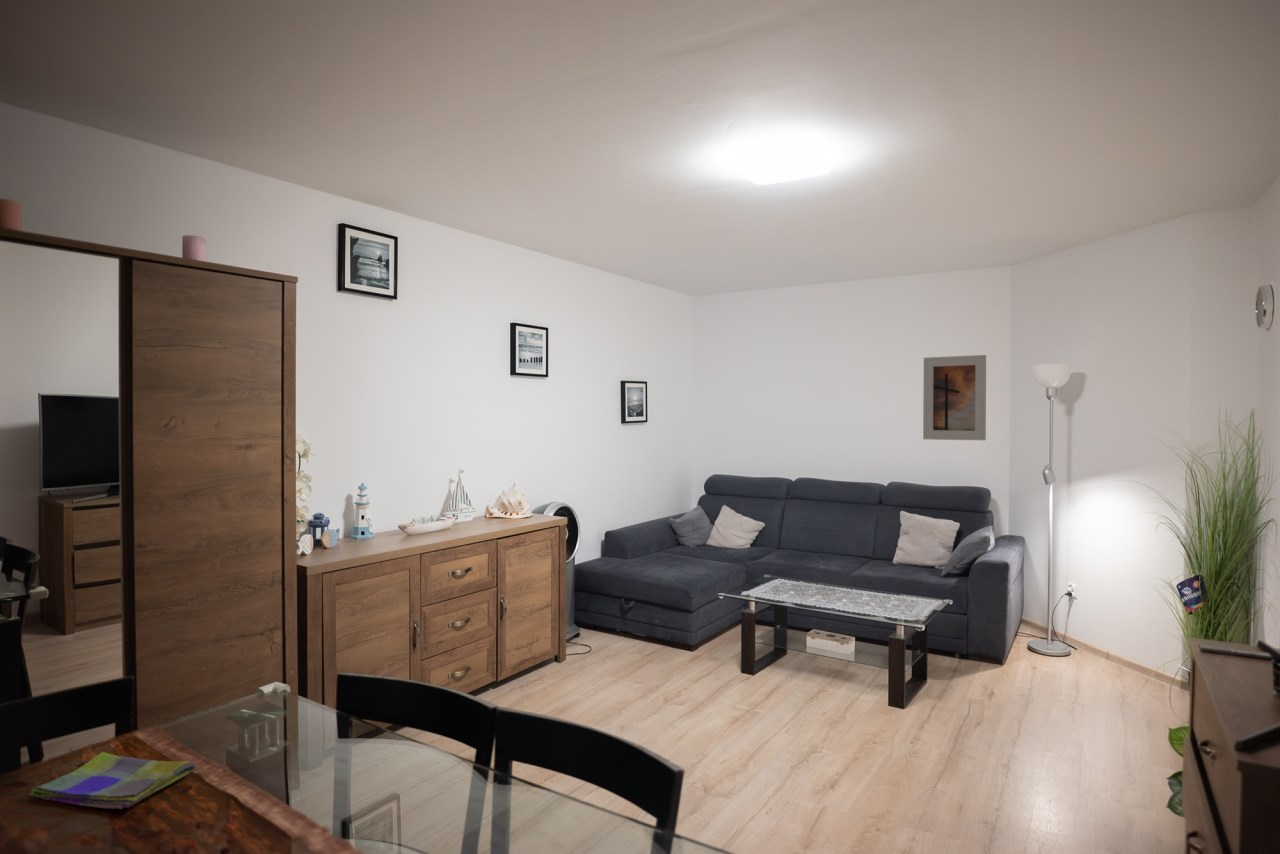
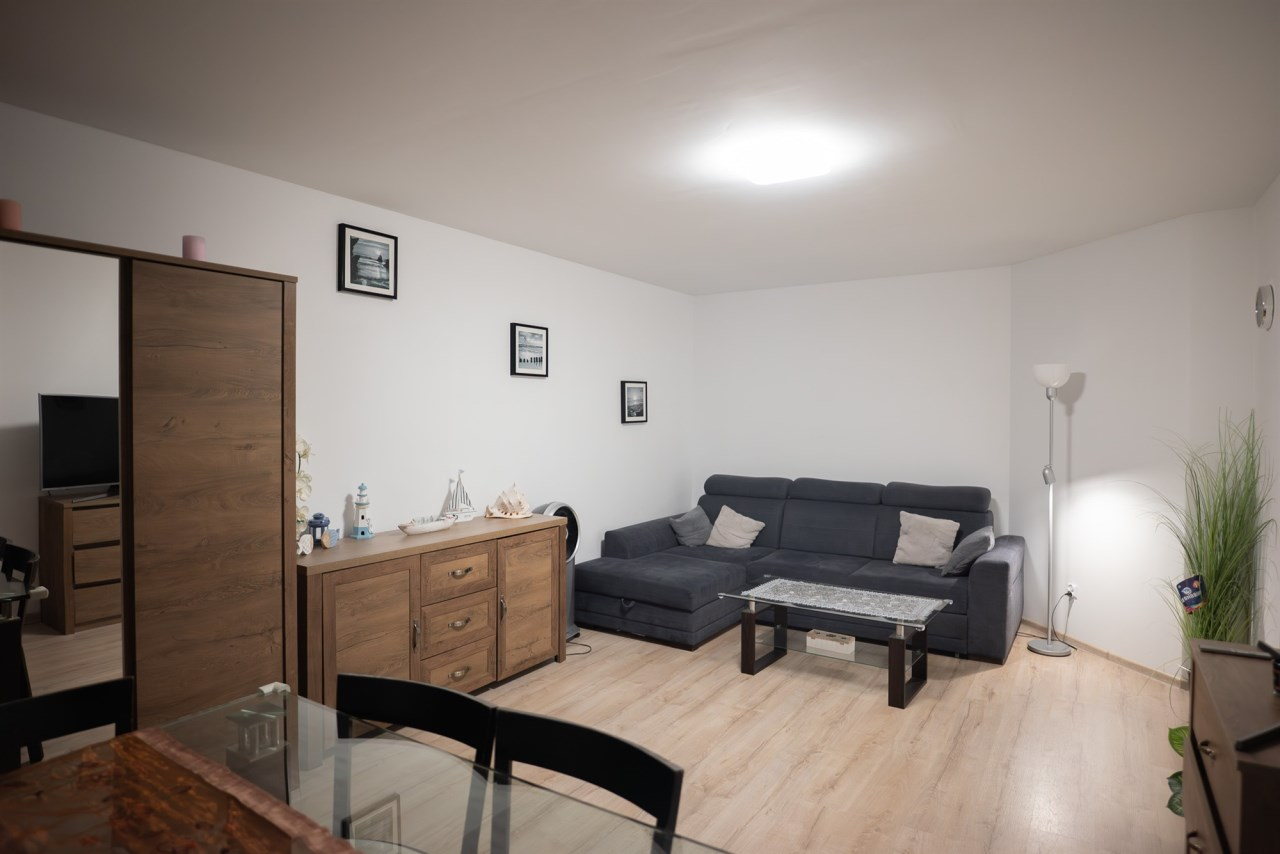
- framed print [922,354,987,441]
- dish towel [28,751,196,810]
